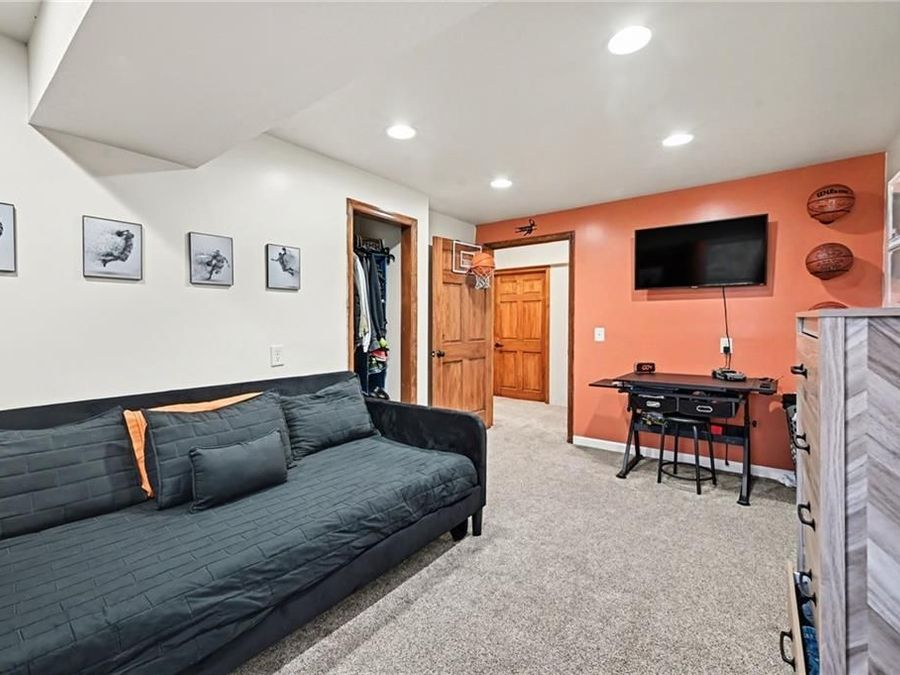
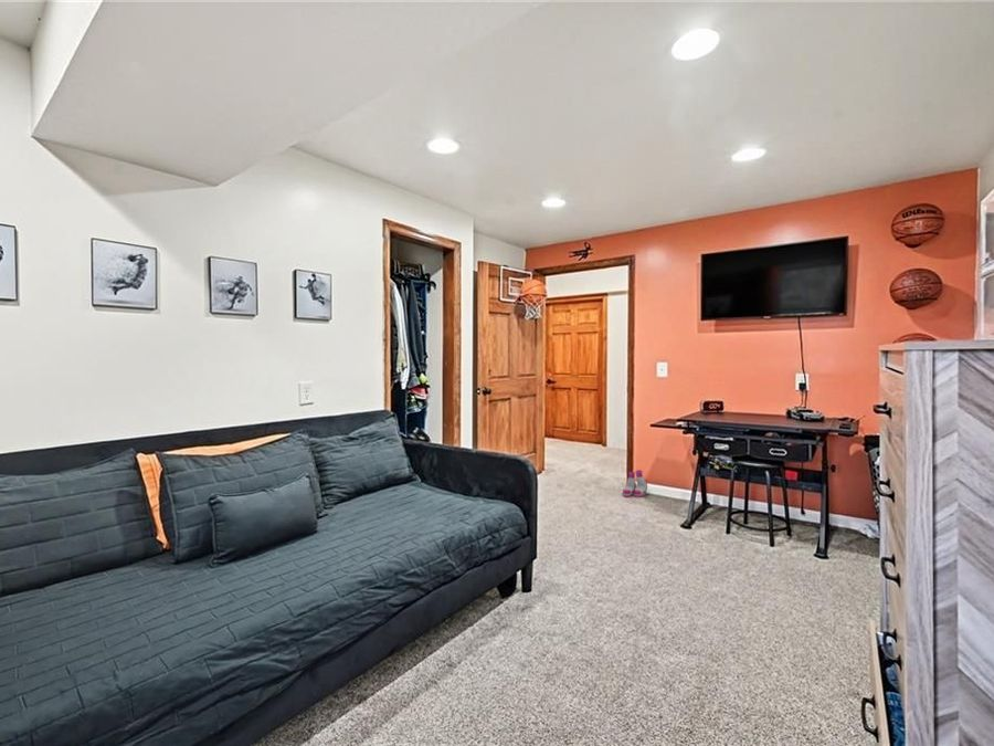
+ boots [622,469,648,498]
